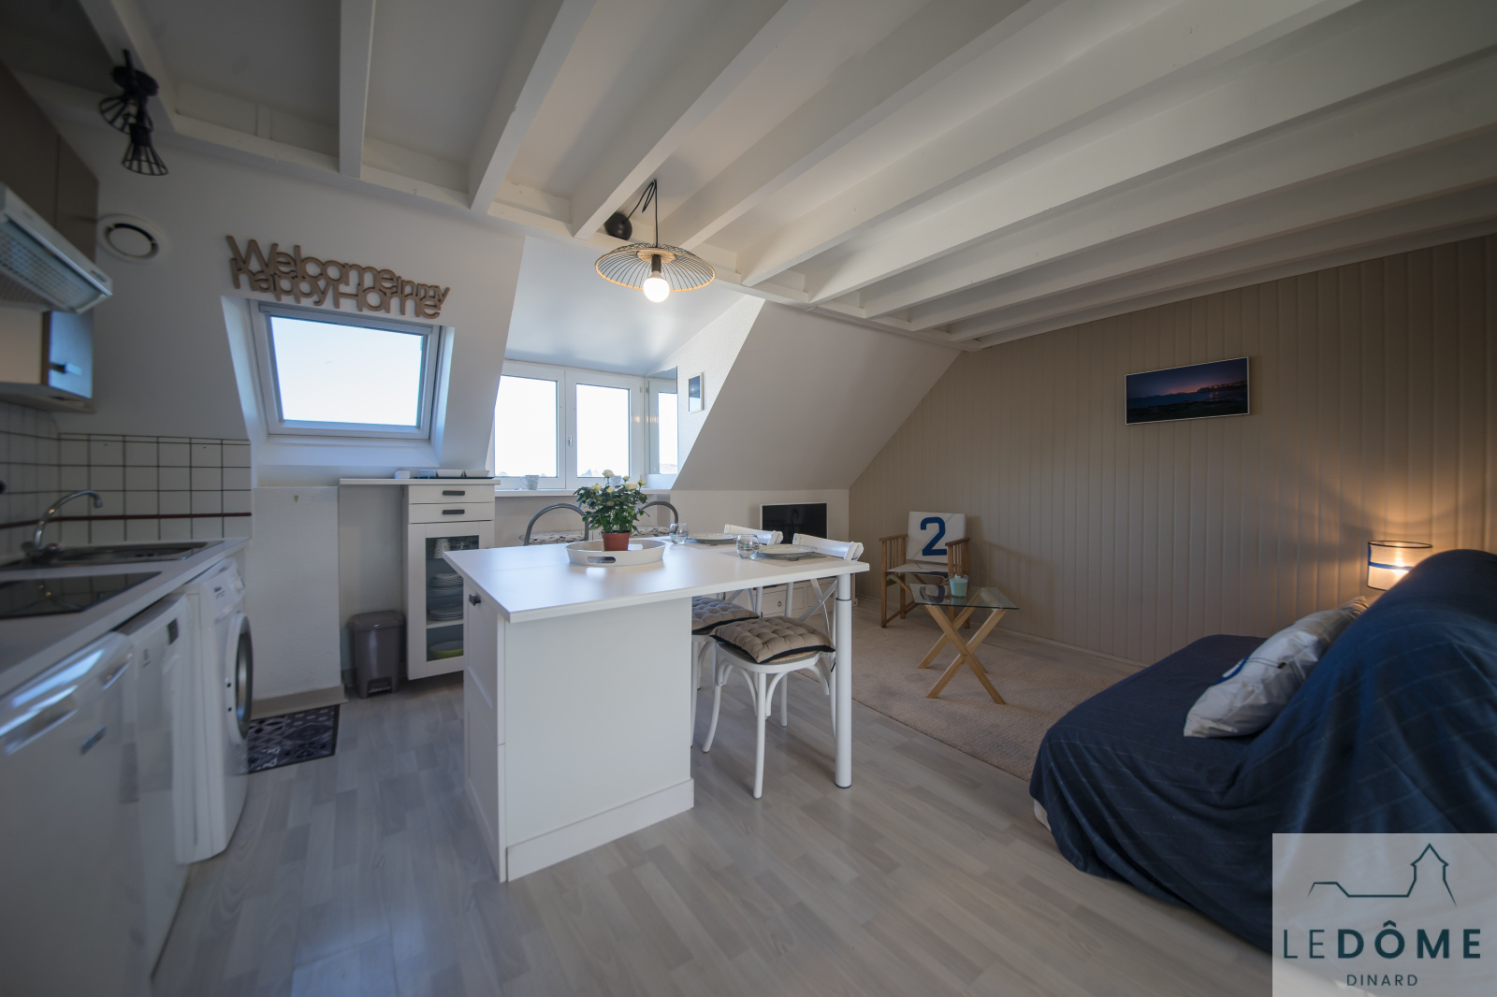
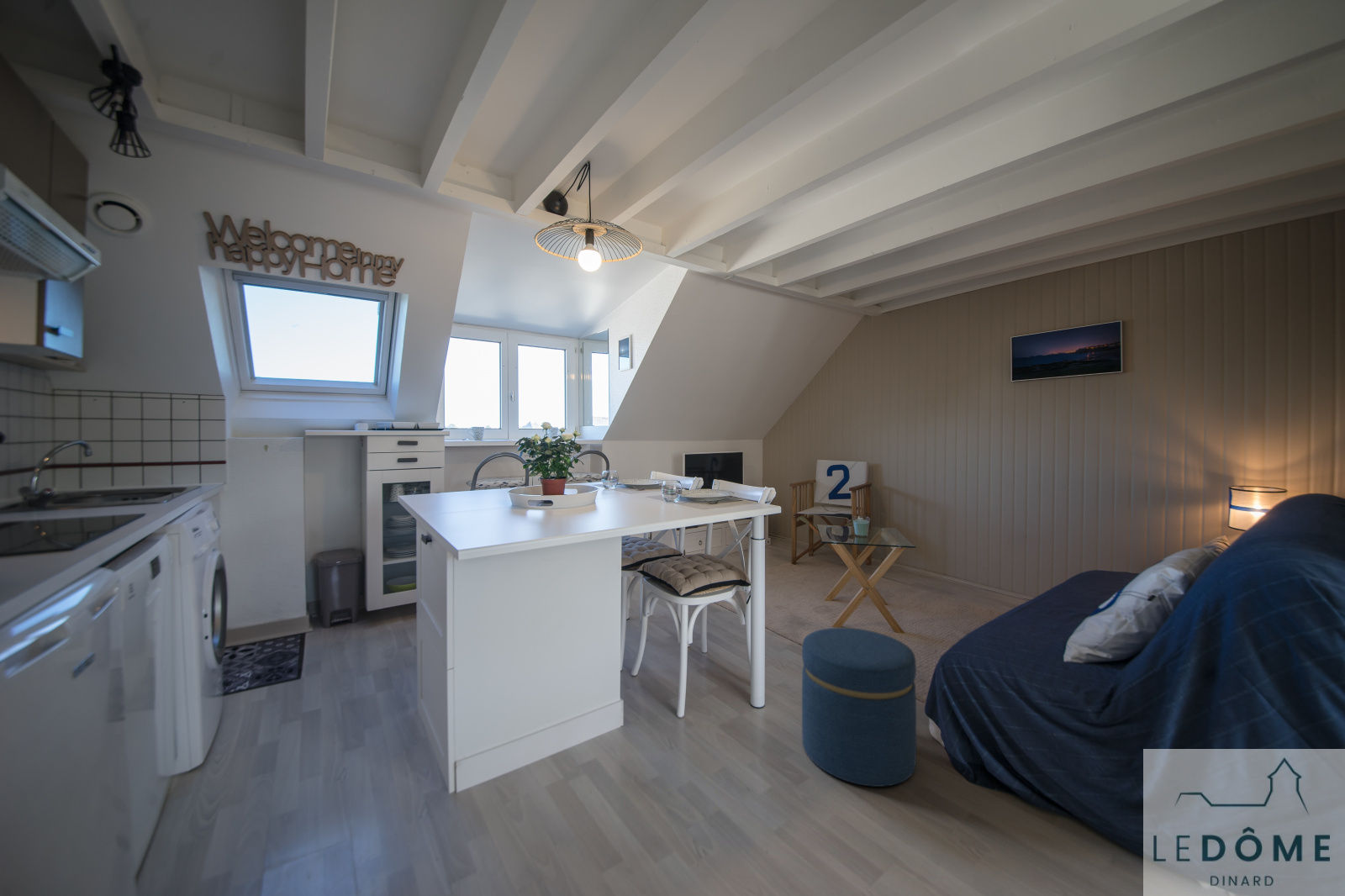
+ ottoman [801,627,917,788]
